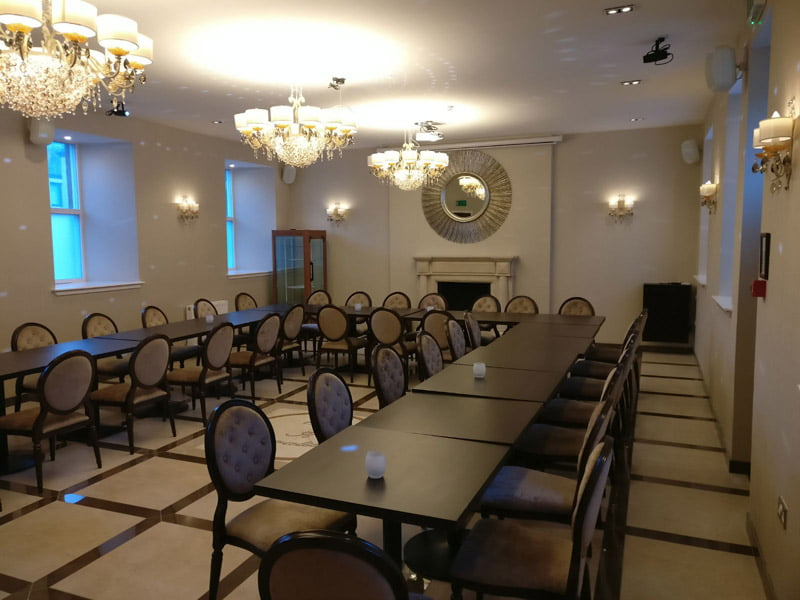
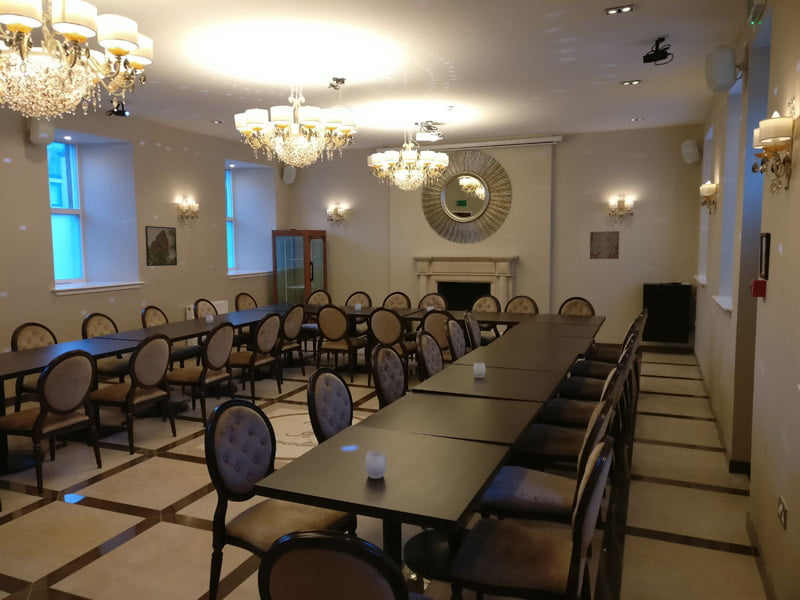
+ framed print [144,225,178,267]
+ wall art [589,230,620,260]
